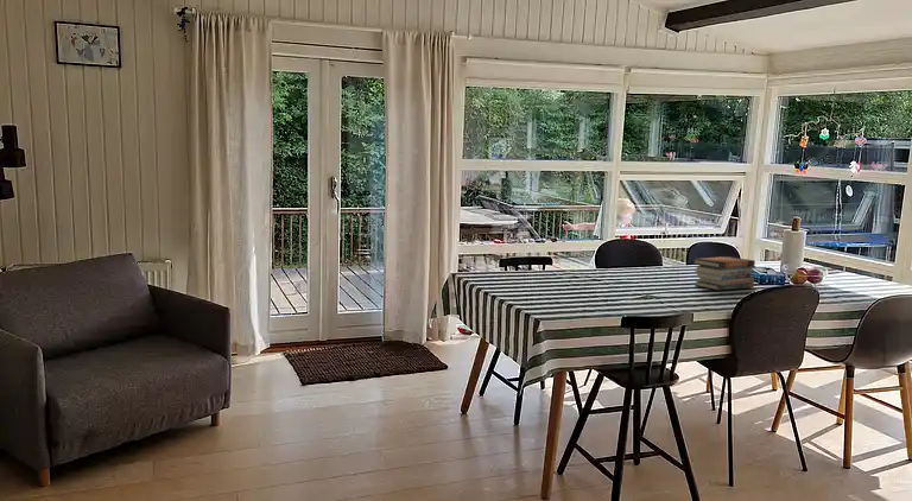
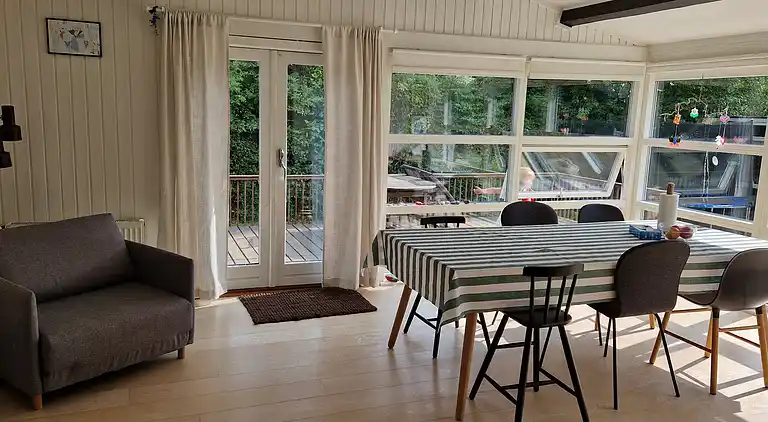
- book stack [691,255,756,292]
